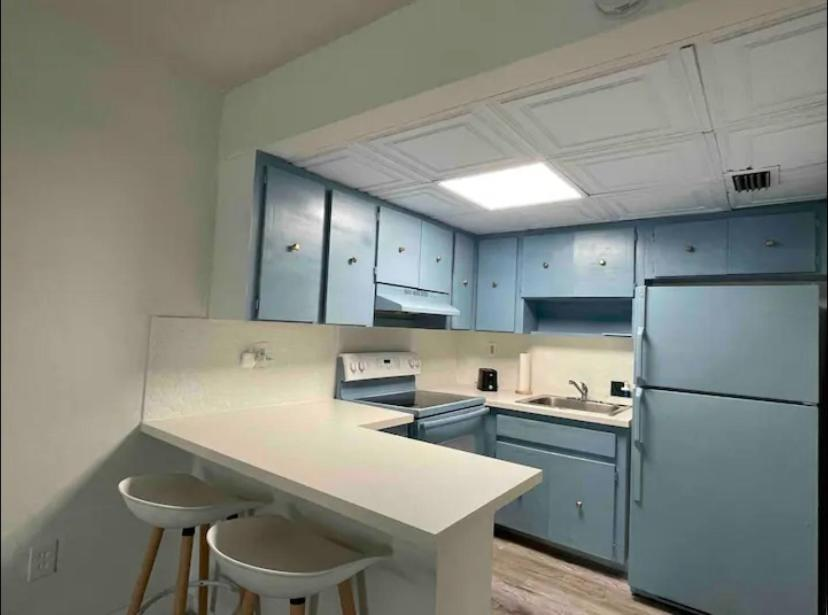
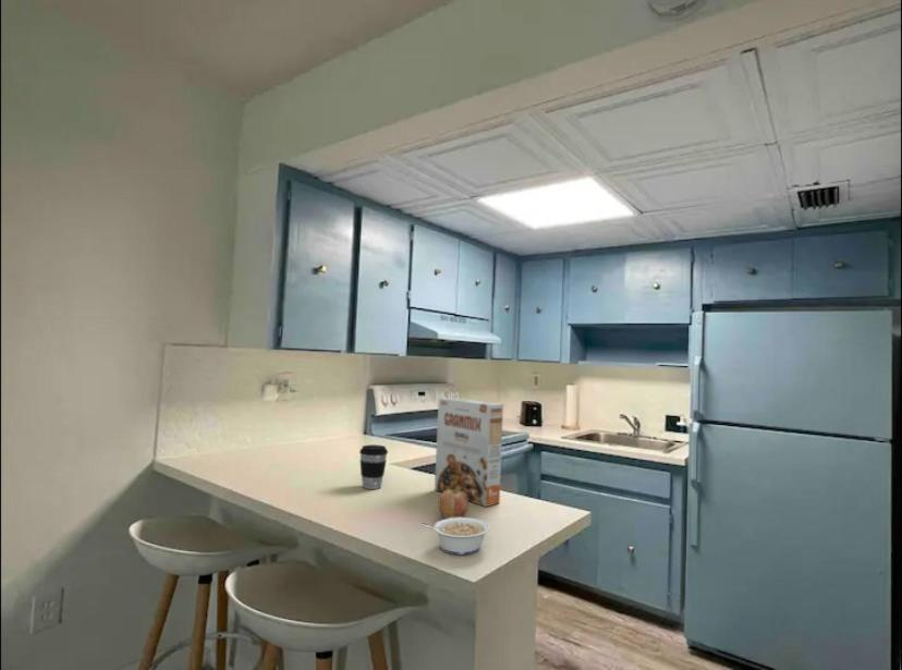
+ coffee cup [358,443,389,490]
+ fruit [438,487,470,520]
+ cereal box [434,397,504,508]
+ legume [420,516,490,556]
